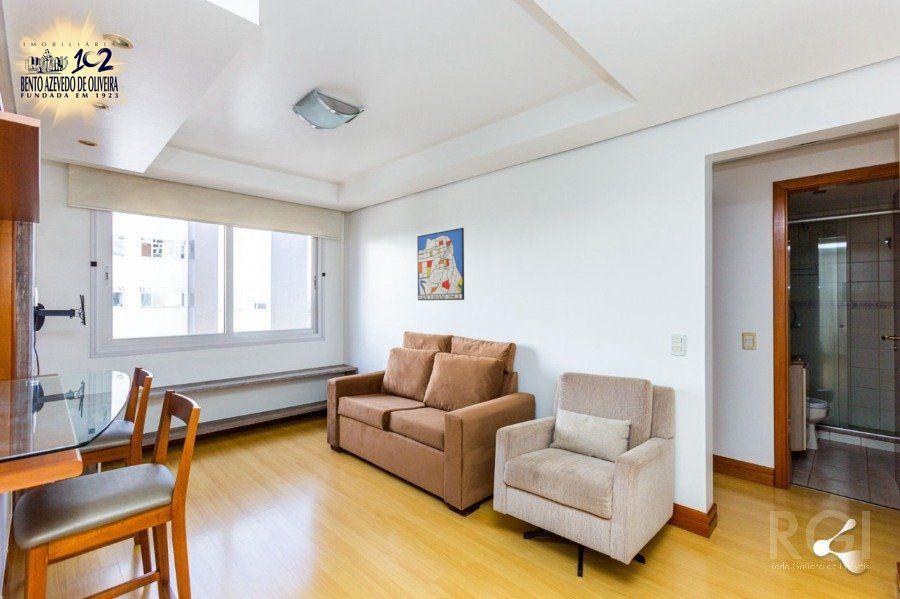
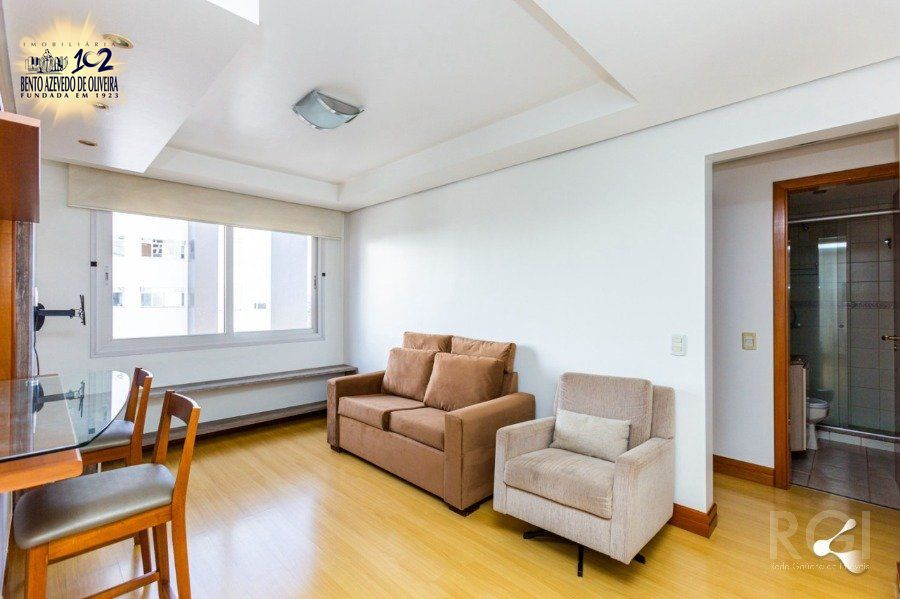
- wall art [416,227,465,301]
